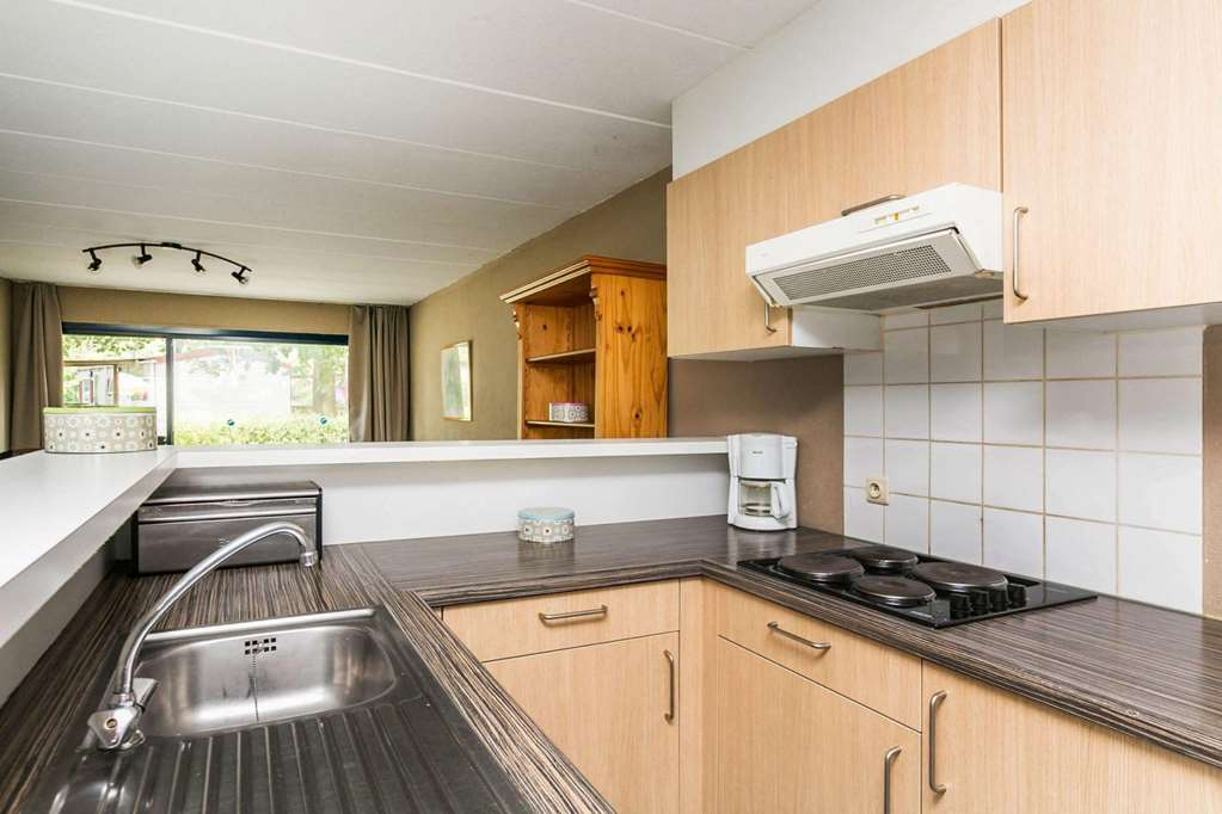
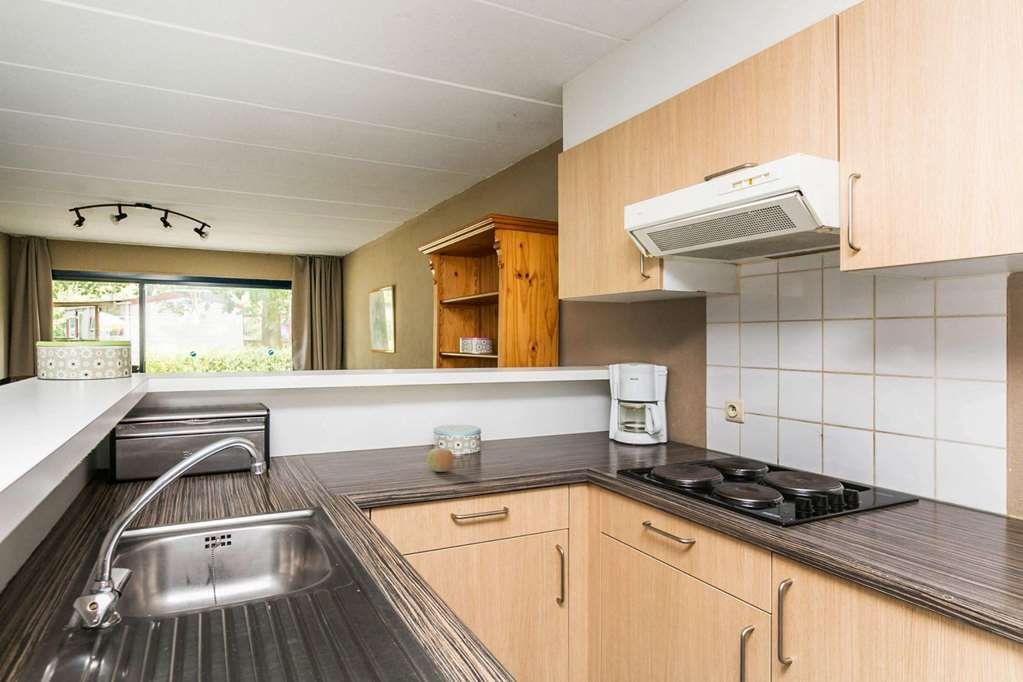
+ fruit [426,443,454,473]
